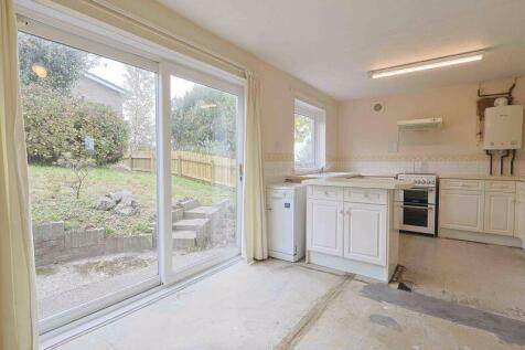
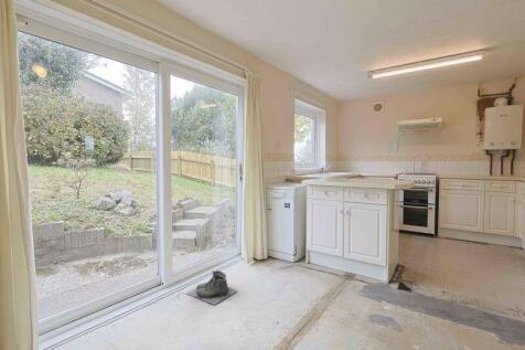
+ boots [185,269,238,306]
